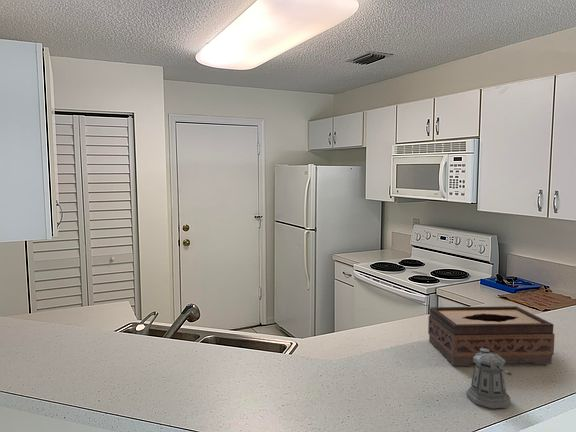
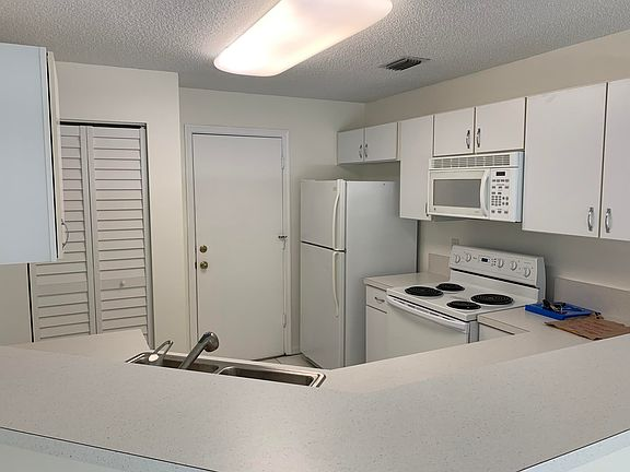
- pepper shaker [465,348,513,409]
- tissue box [427,305,556,367]
